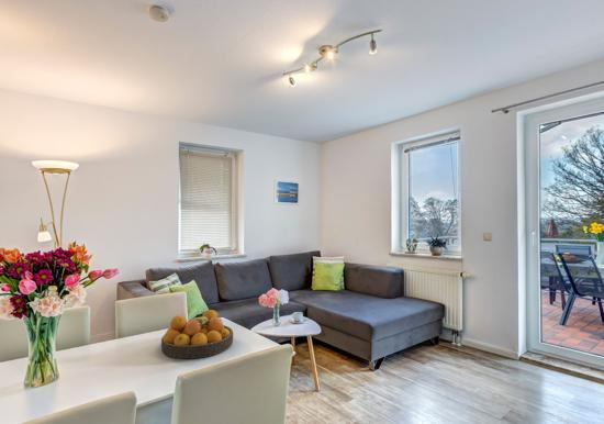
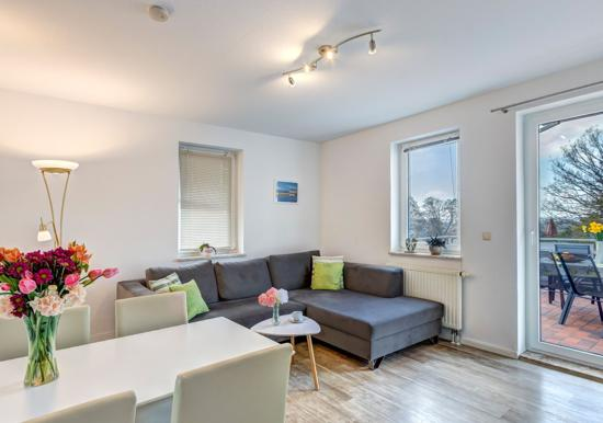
- fruit bowl [160,309,234,359]
